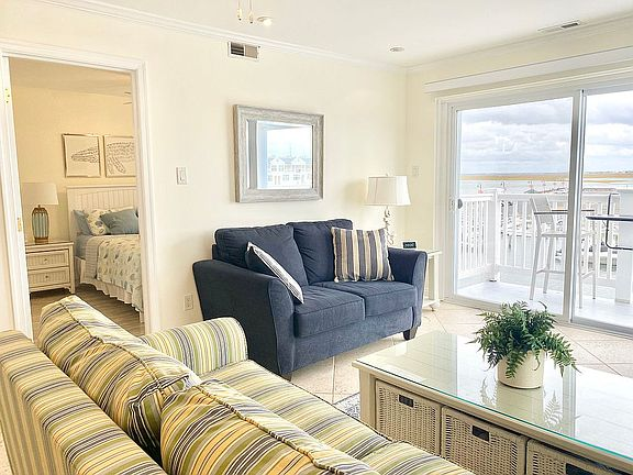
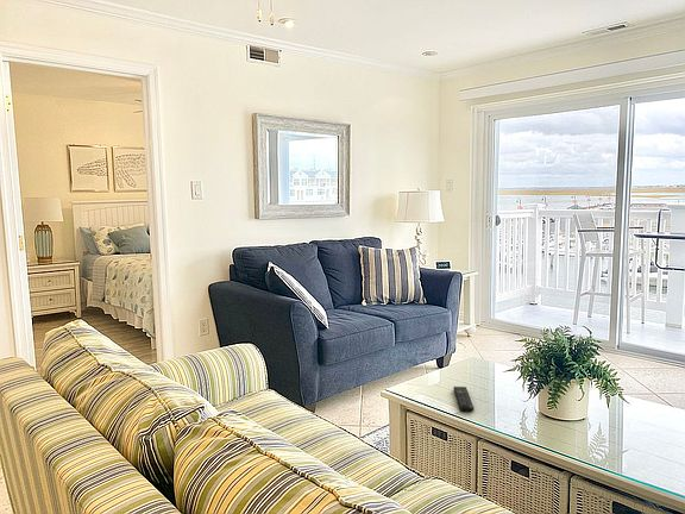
+ remote control [453,386,475,413]
